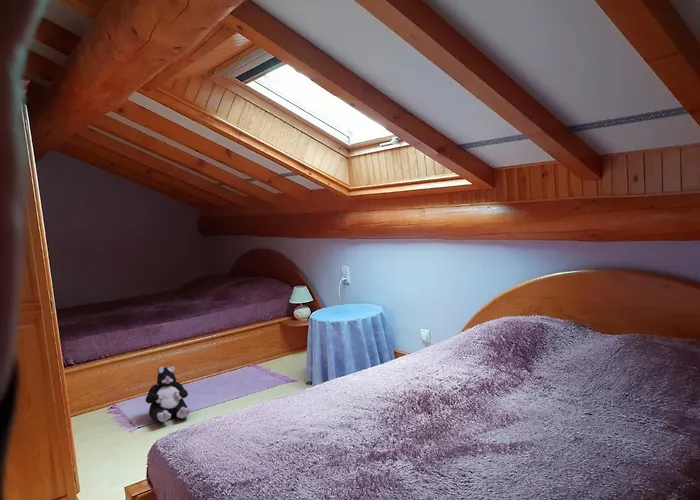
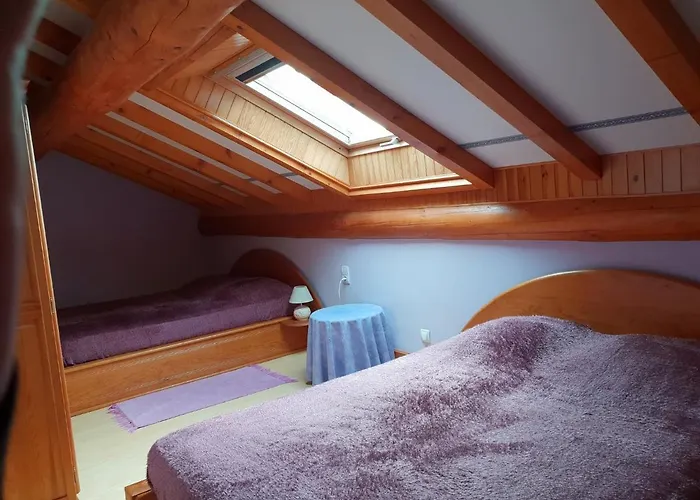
- plush toy [145,364,192,423]
